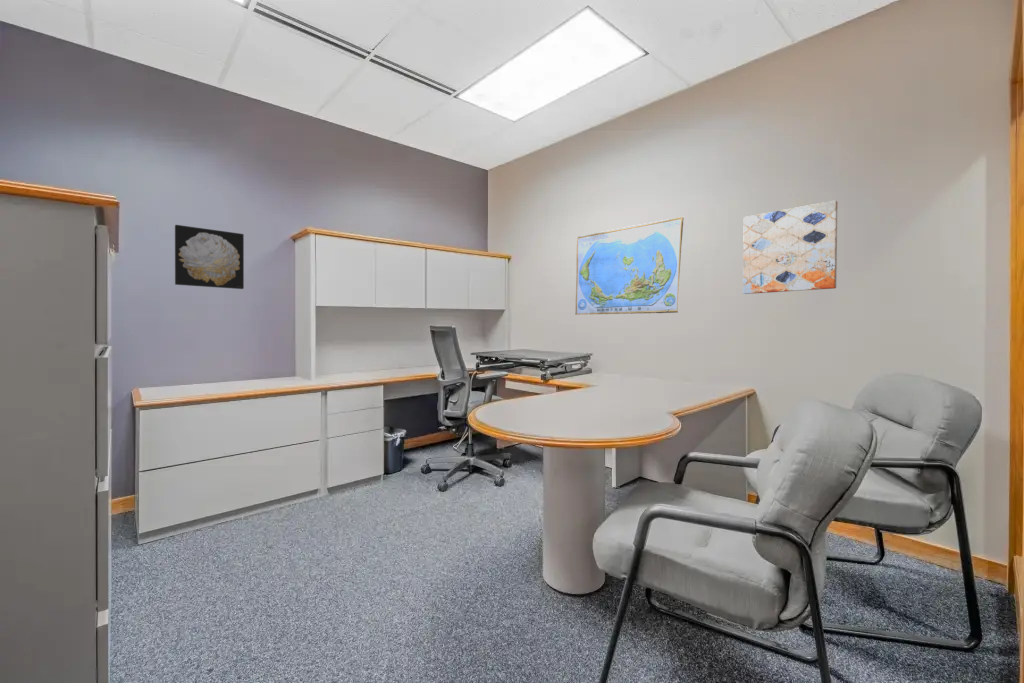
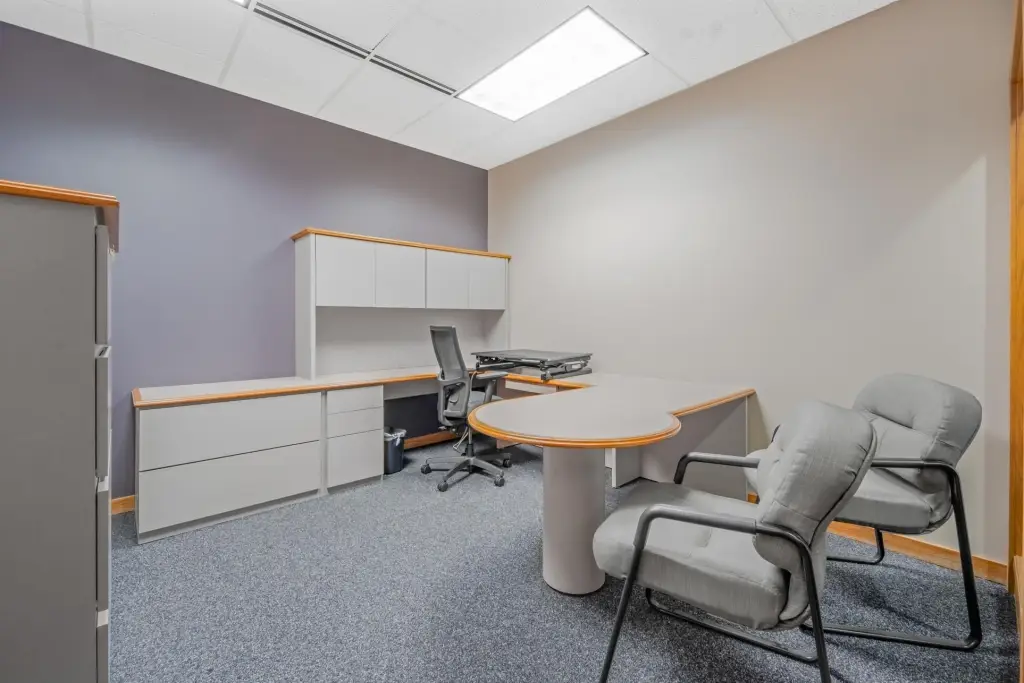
- wall art [174,224,245,290]
- world map [574,216,685,316]
- wall art [742,200,838,295]
